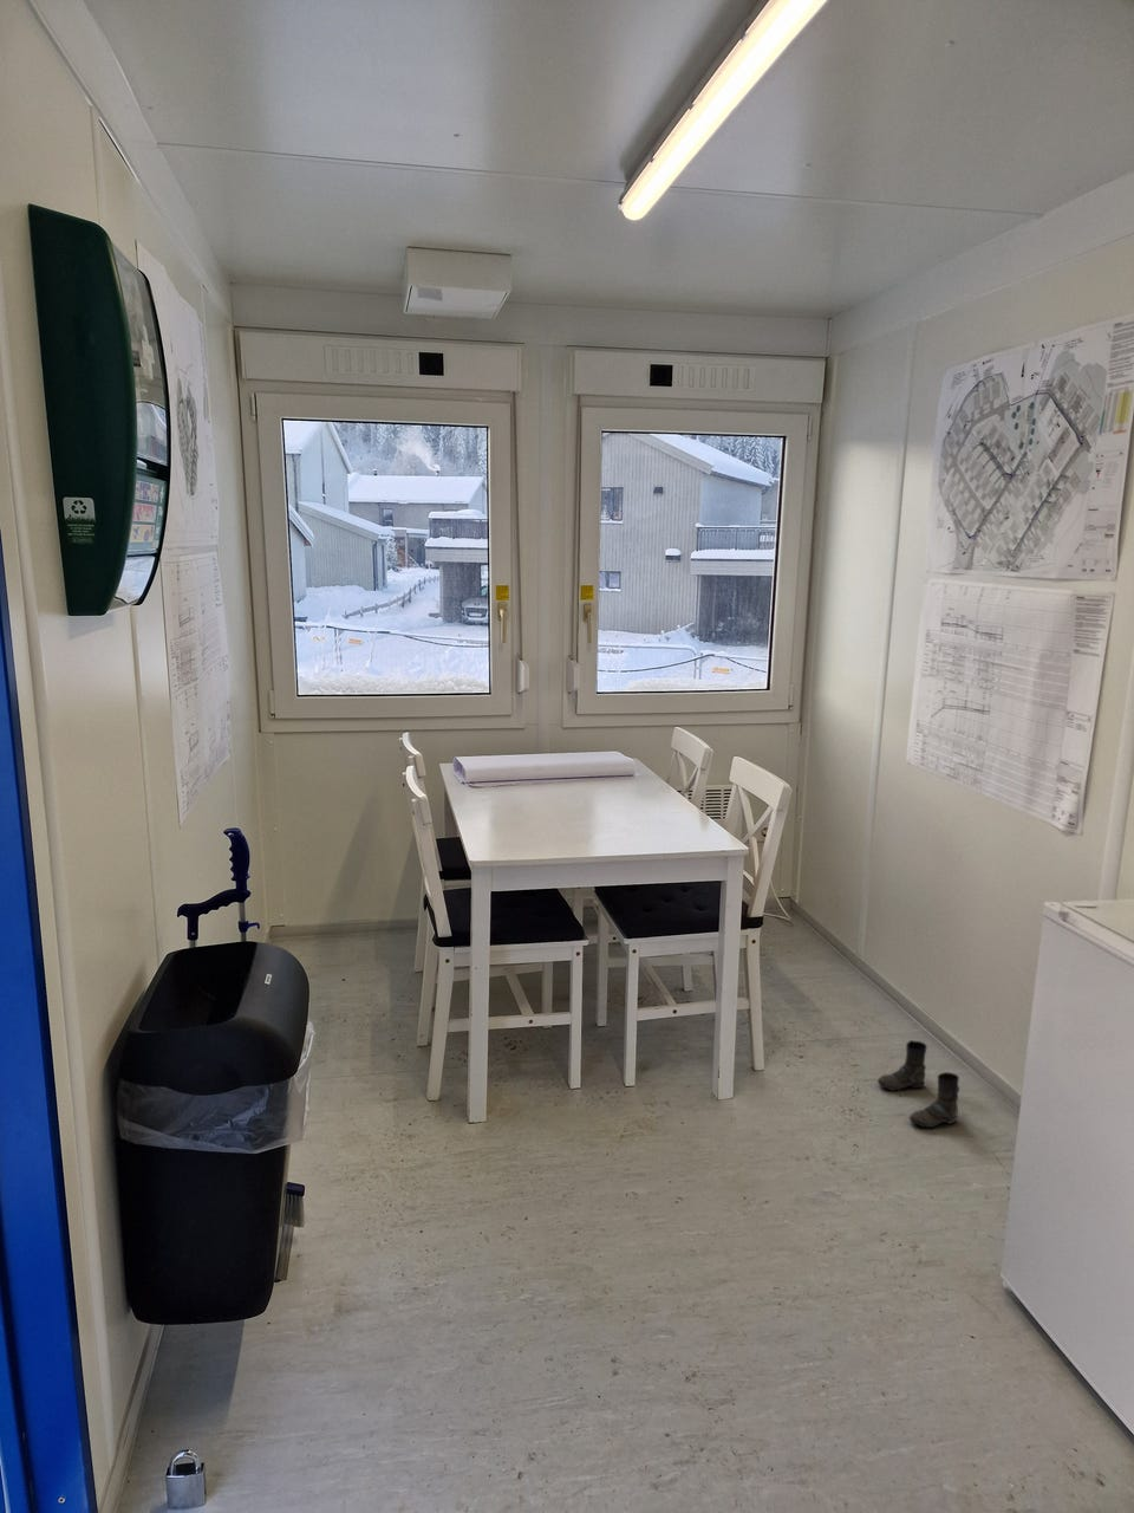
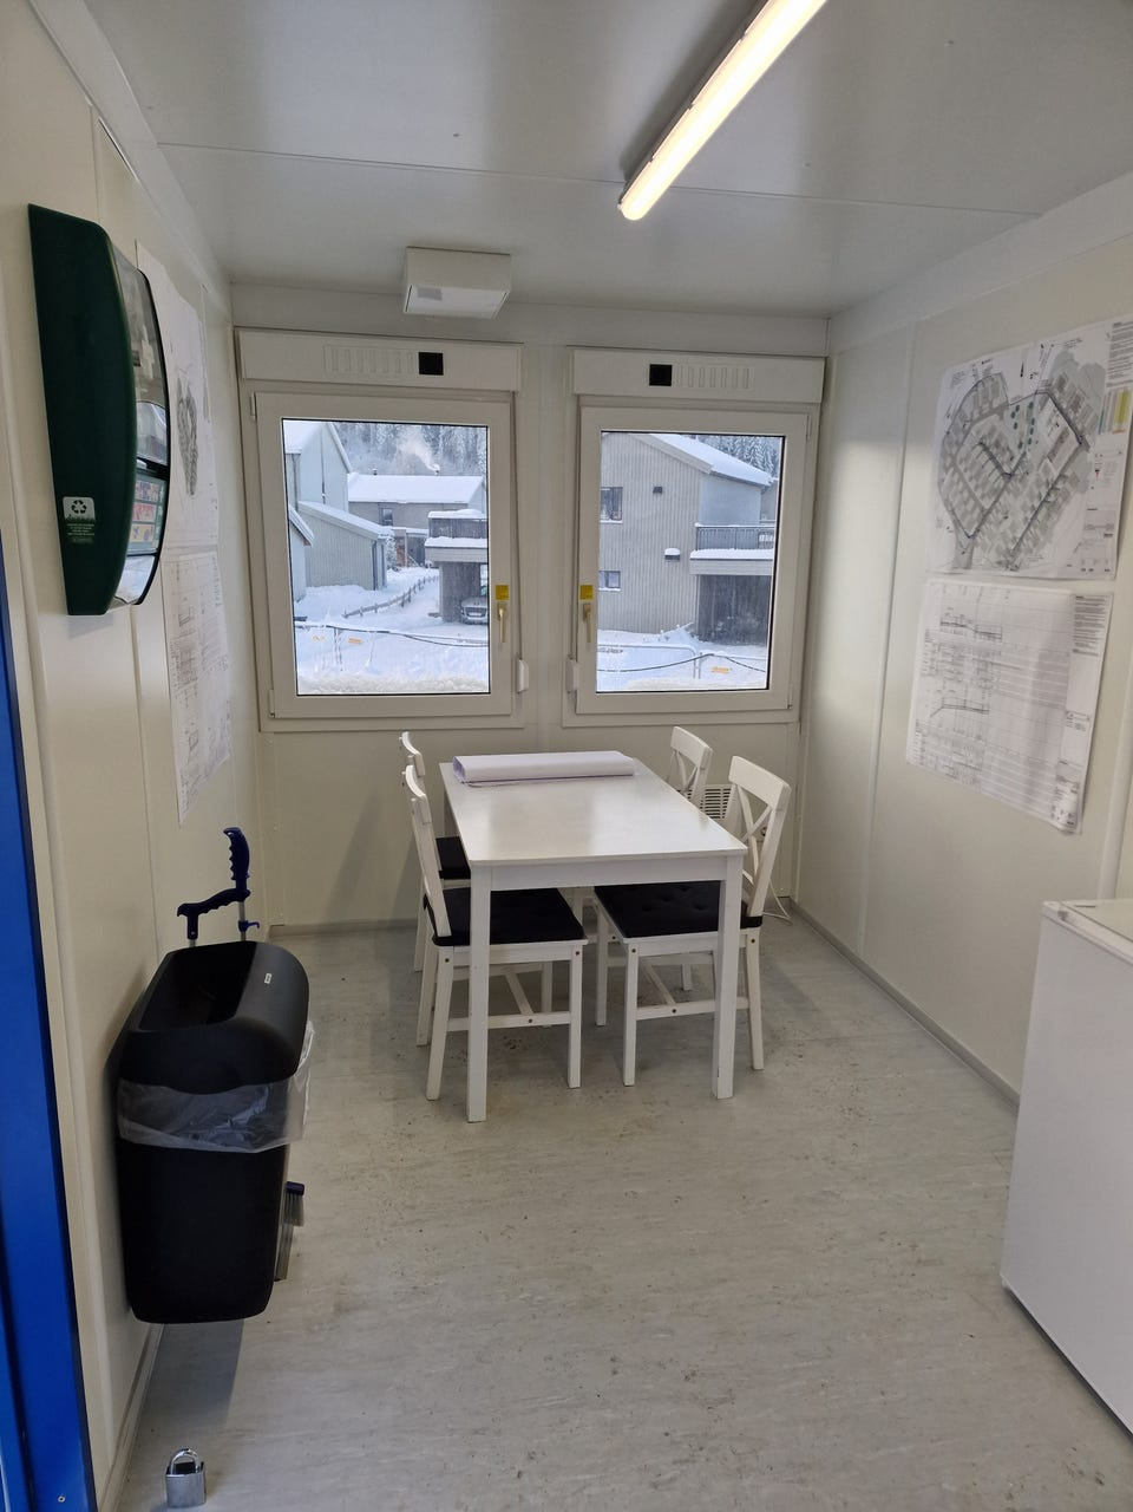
- boots [877,1039,960,1129]
